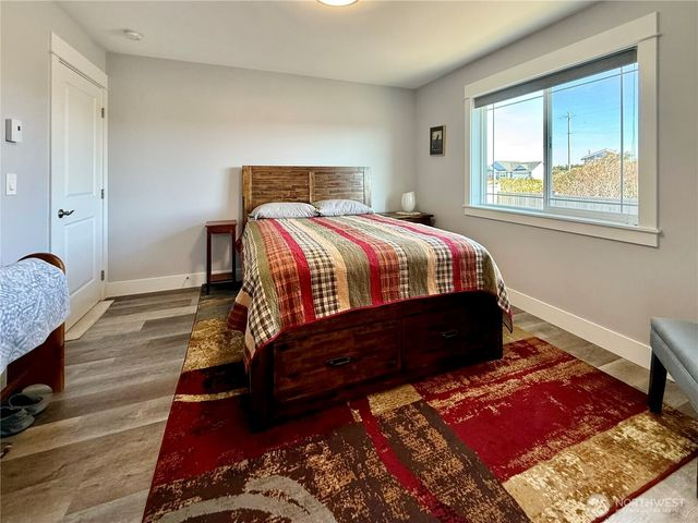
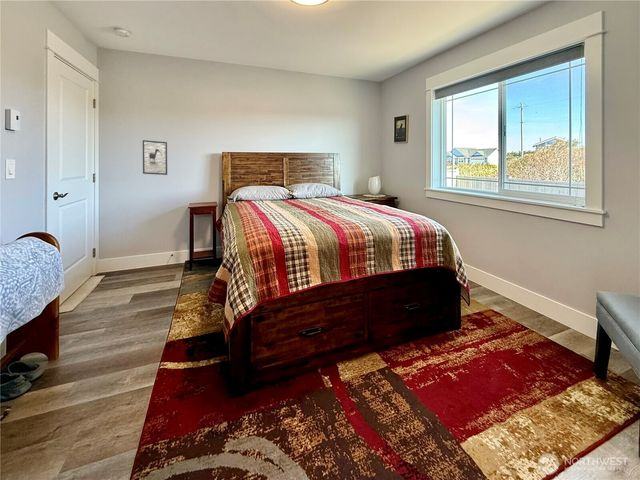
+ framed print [142,139,168,176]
